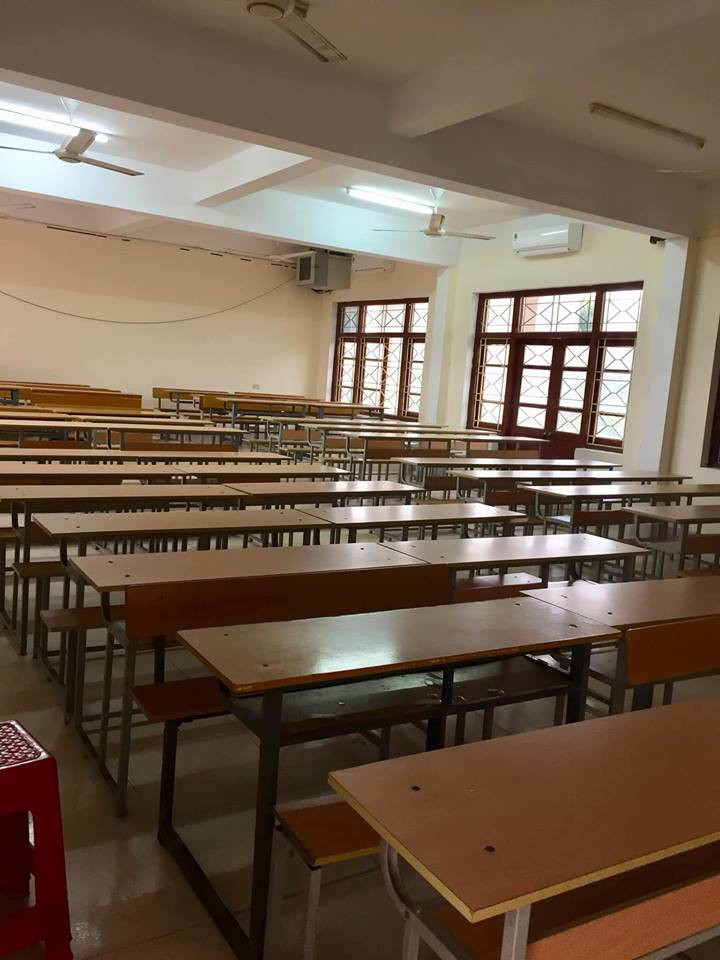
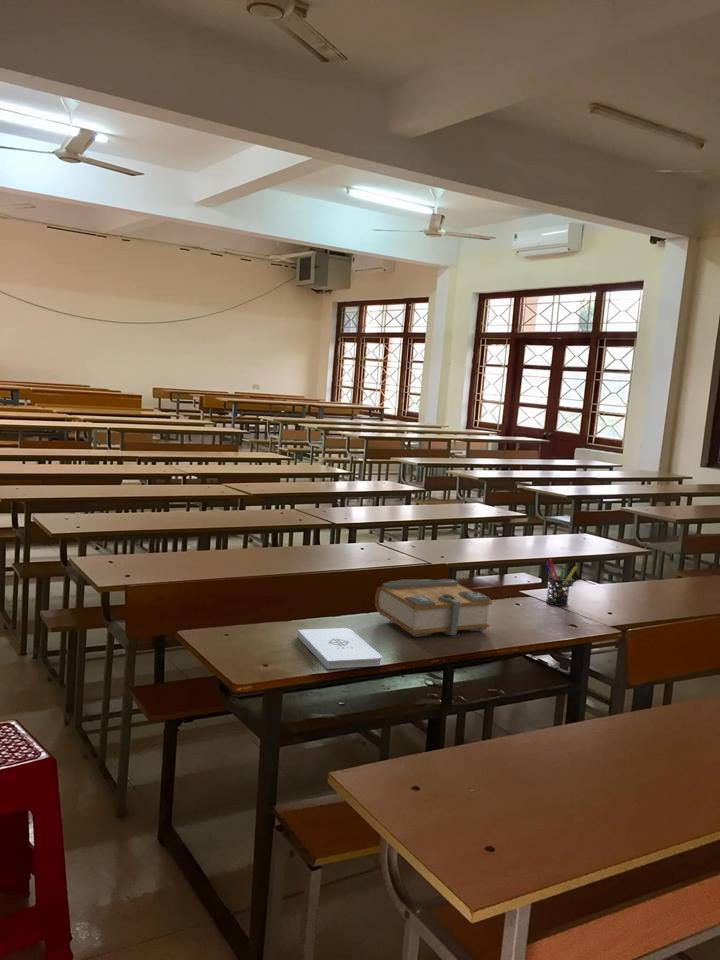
+ book [374,578,493,638]
+ notepad [296,627,383,670]
+ pen holder [544,558,578,607]
